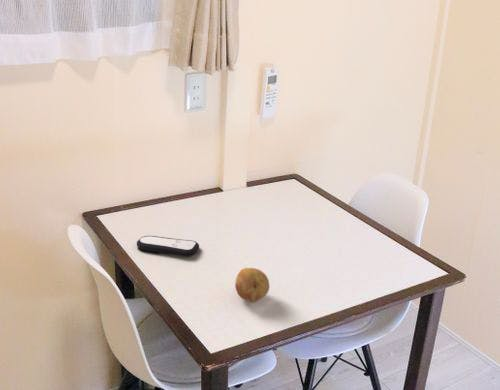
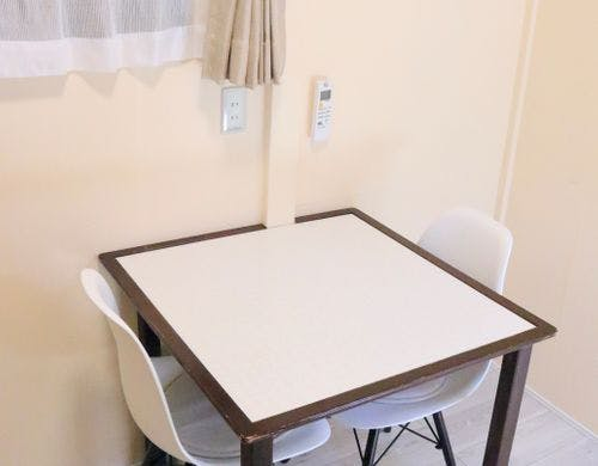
- fruit [234,267,271,303]
- remote control [136,235,200,258]
